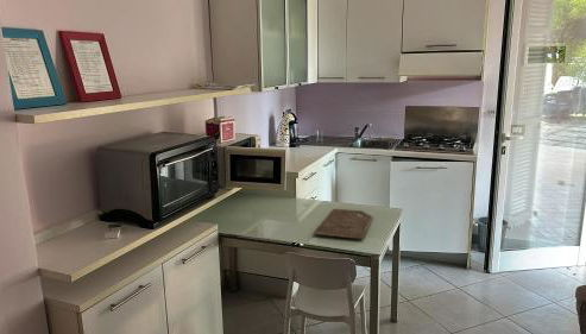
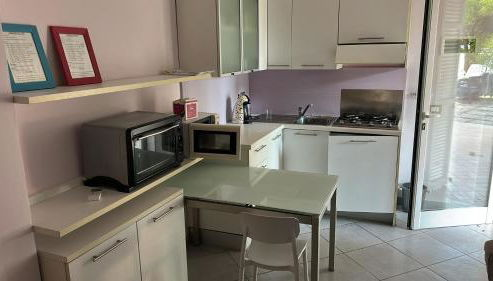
- cutting board [311,208,374,240]
